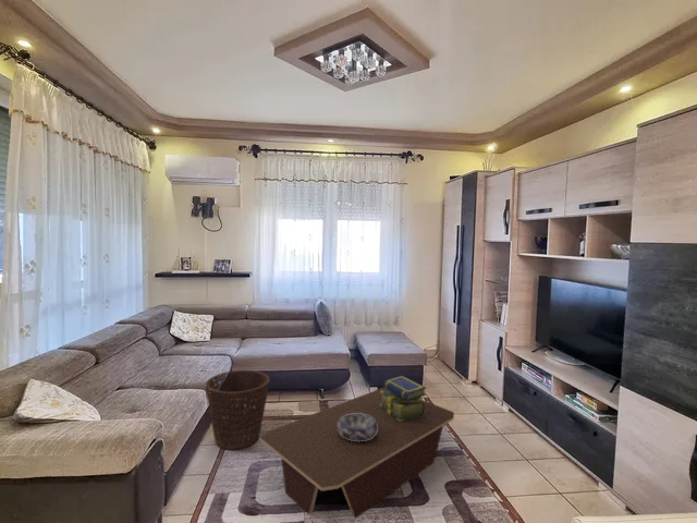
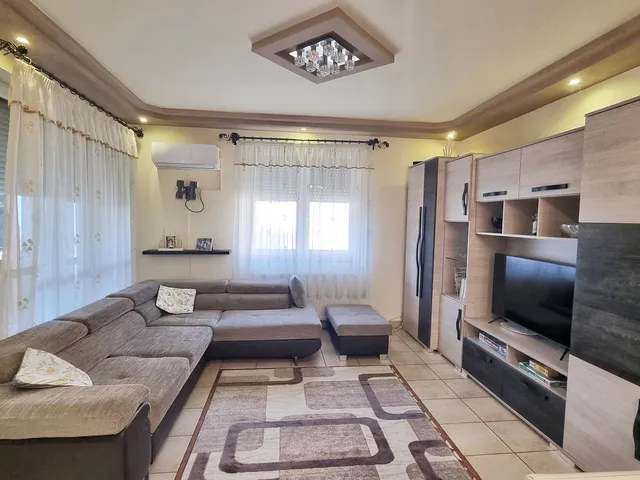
- coffee table [259,387,455,519]
- stack of books [380,375,427,422]
- decorative bowl [338,413,378,442]
- basket [205,369,271,451]
